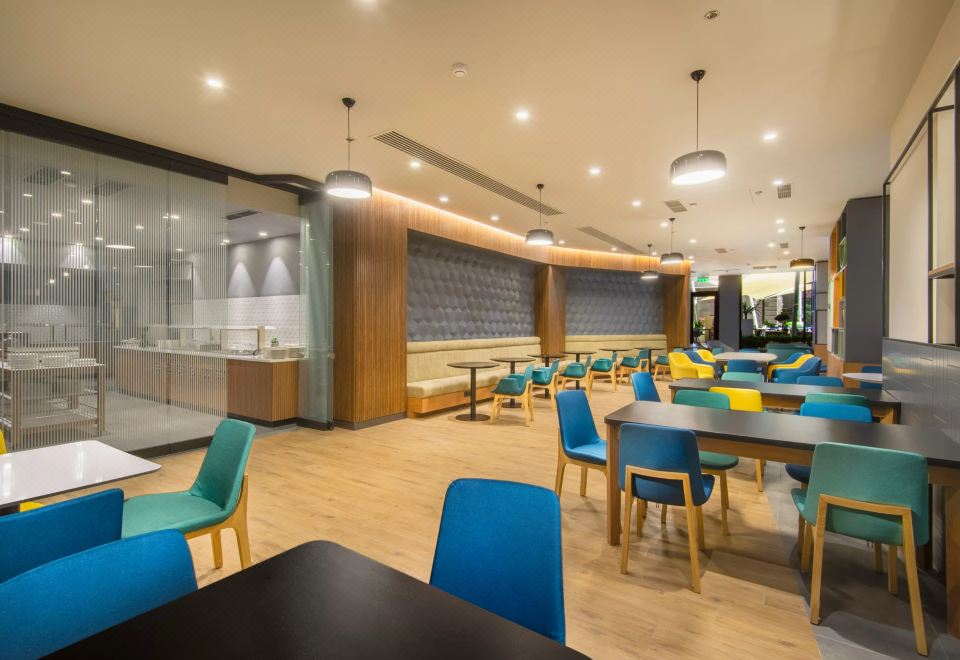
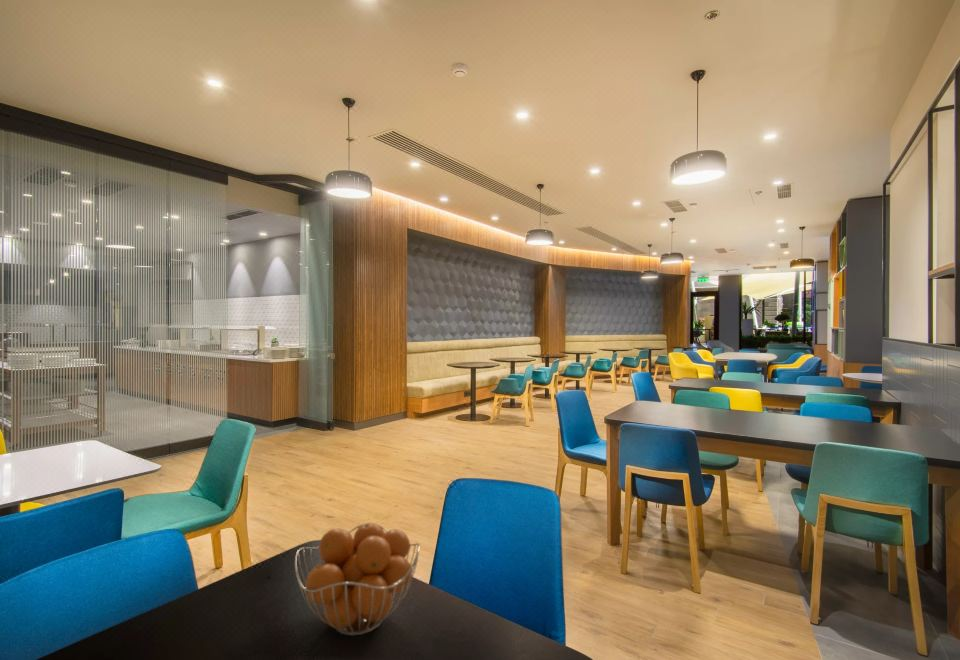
+ fruit basket [294,522,421,637]
